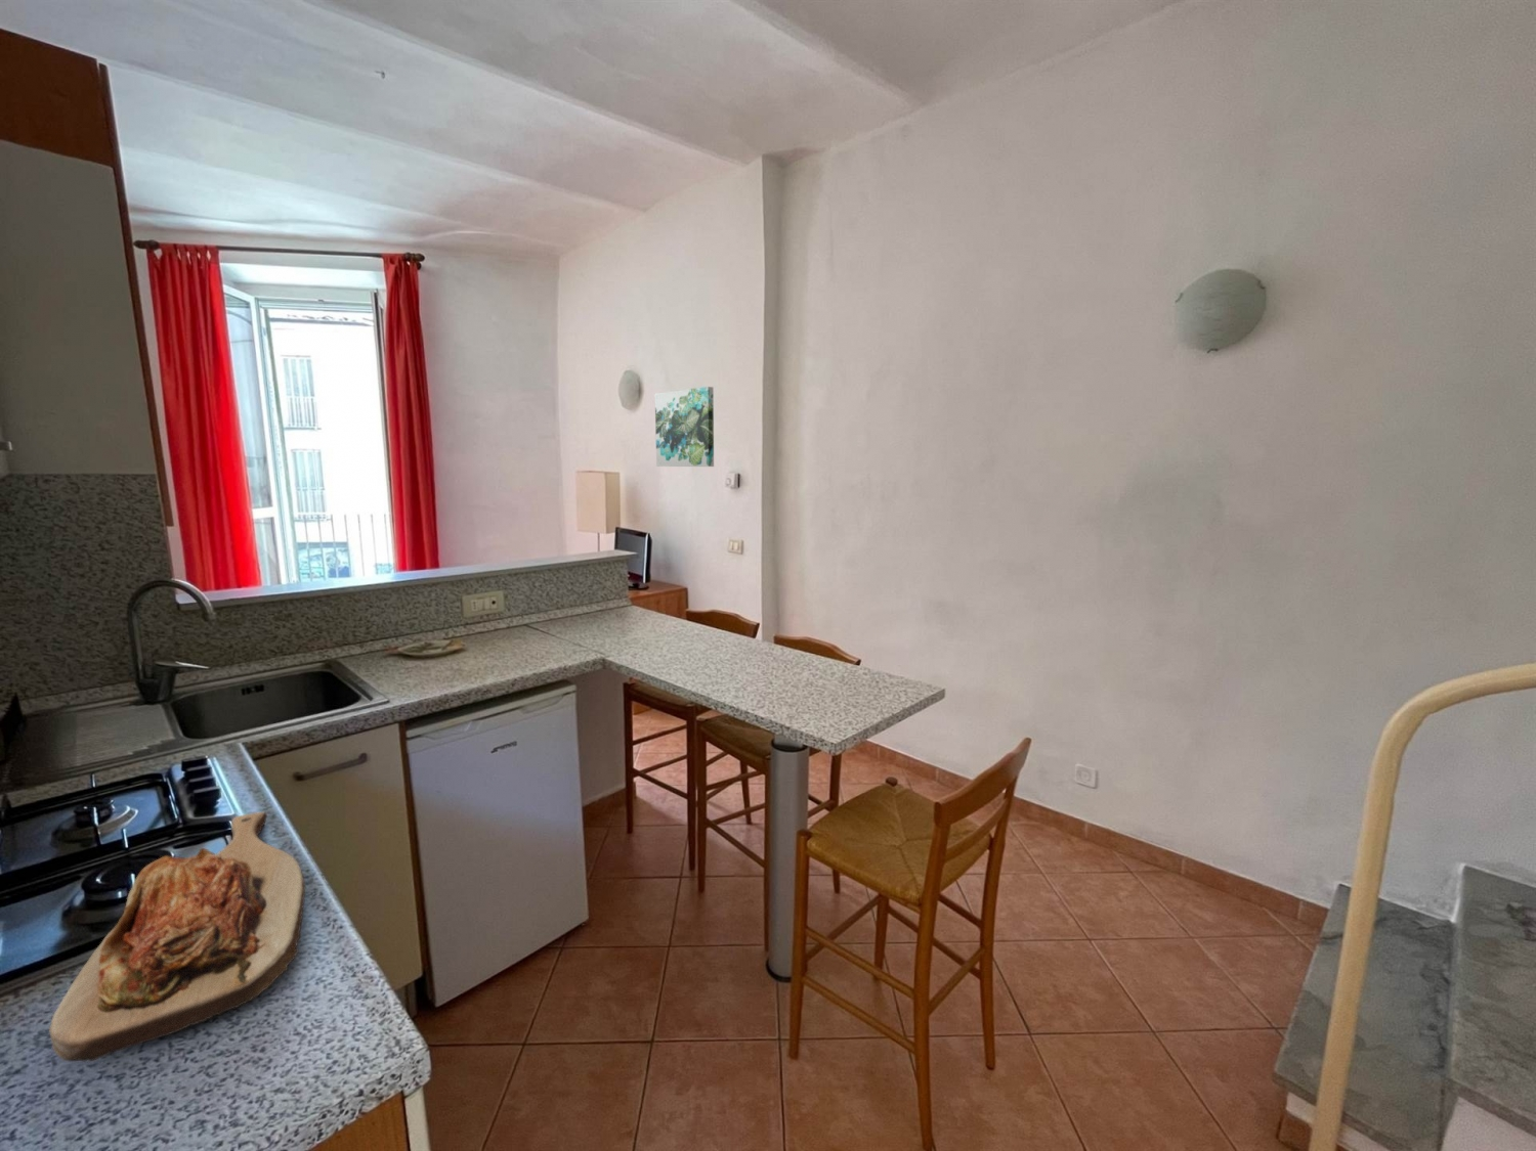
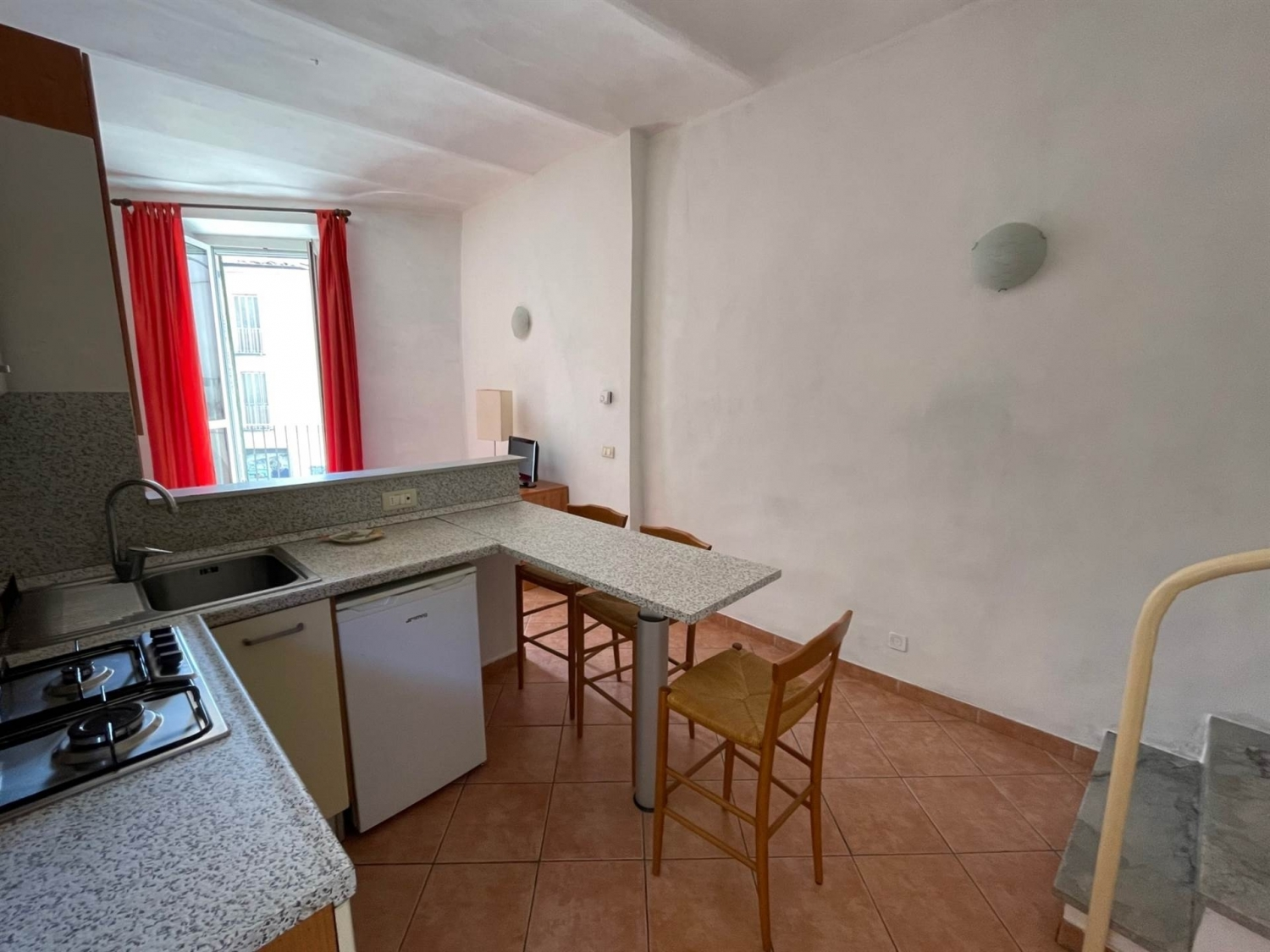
- wall art [654,386,715,468]
- cutting board [48,810,306,1063]
